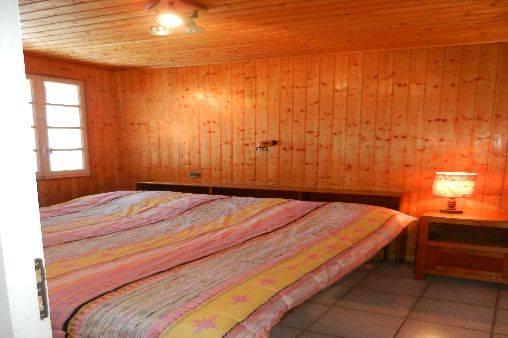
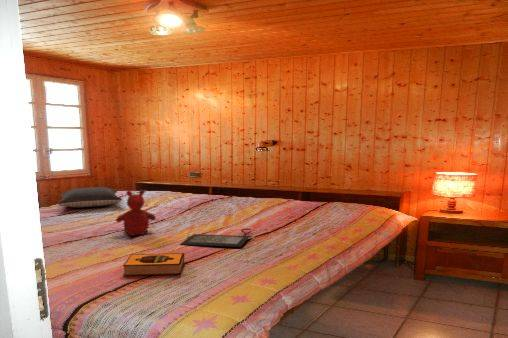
+ clutch bag [180,228,255,248]
+ pillow [57,186,123,208]
+ teddy bear [115,189,157,237]
+ hardback book [122,252,185,277]
